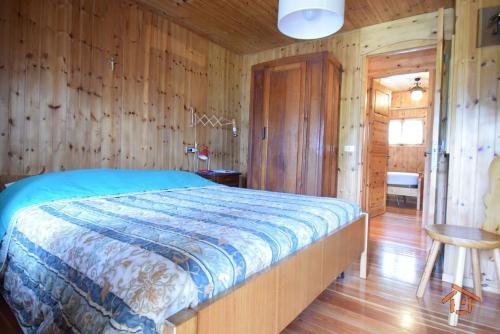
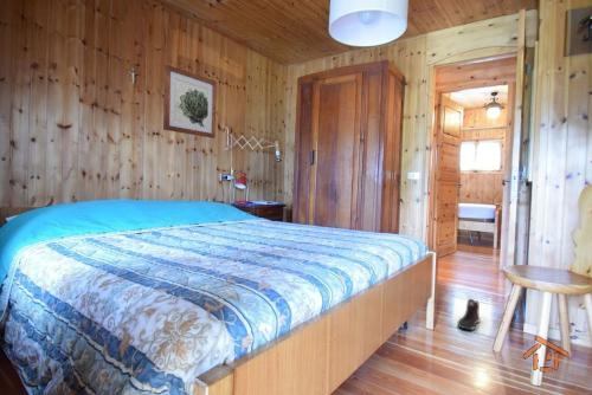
+ wall art [162,64,218,140]
+ sneaker [456,298,481,331]
